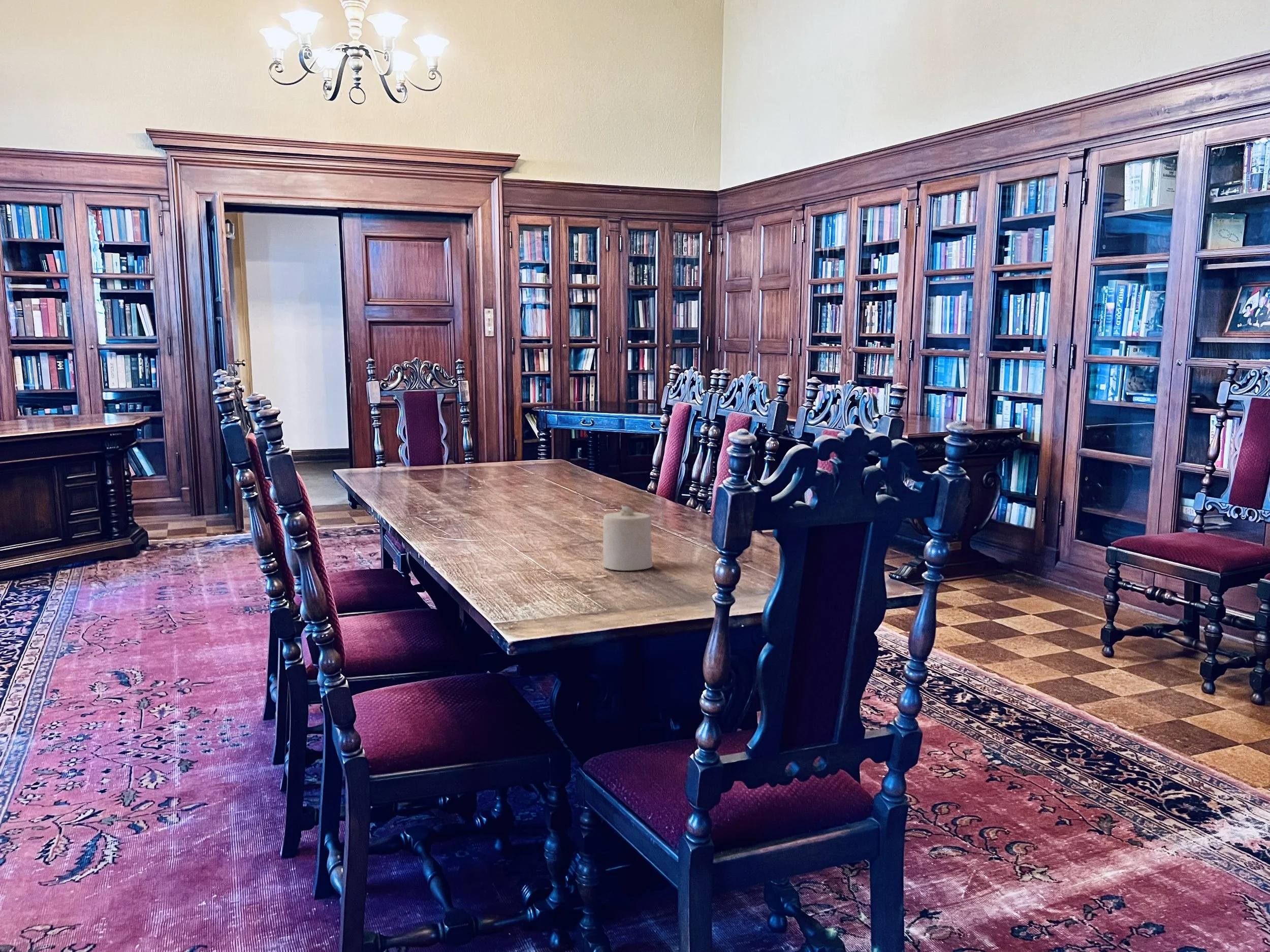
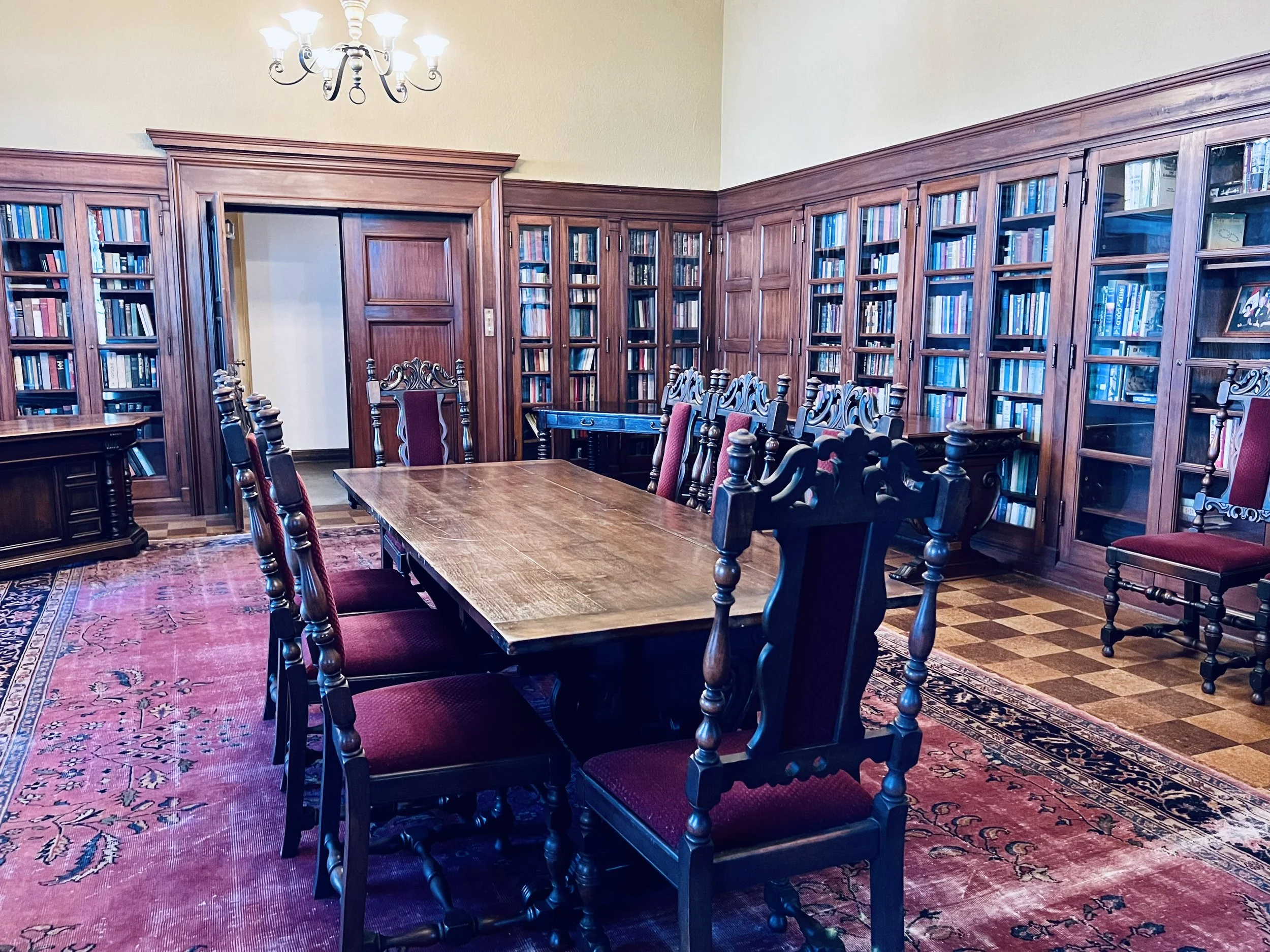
- candle [602,505,653,571]
